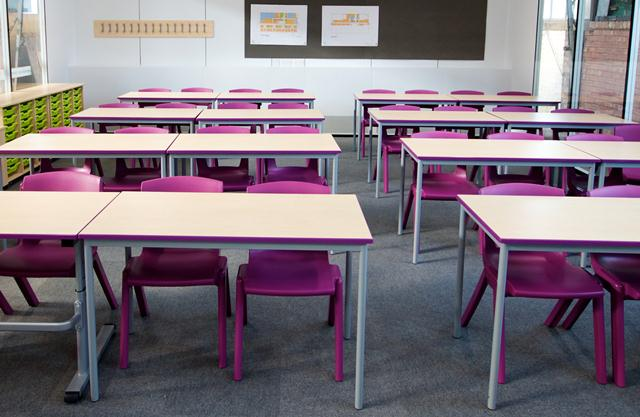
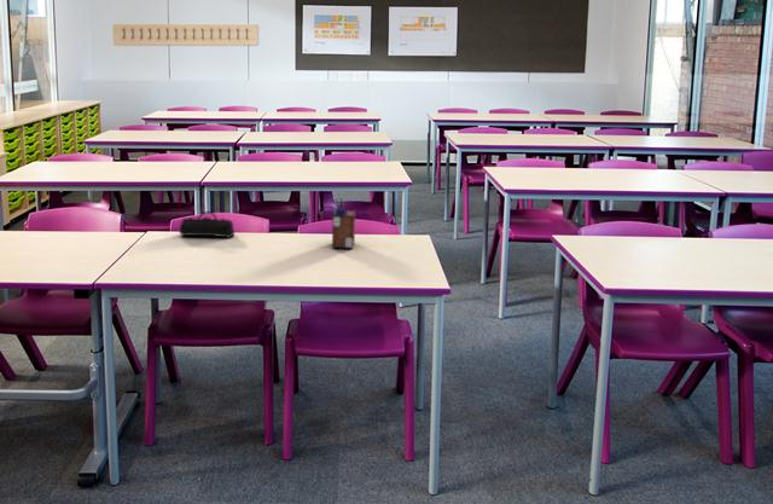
+ pencil case [179,210,236,239]
+ desk organizer [331,198,356,250]
